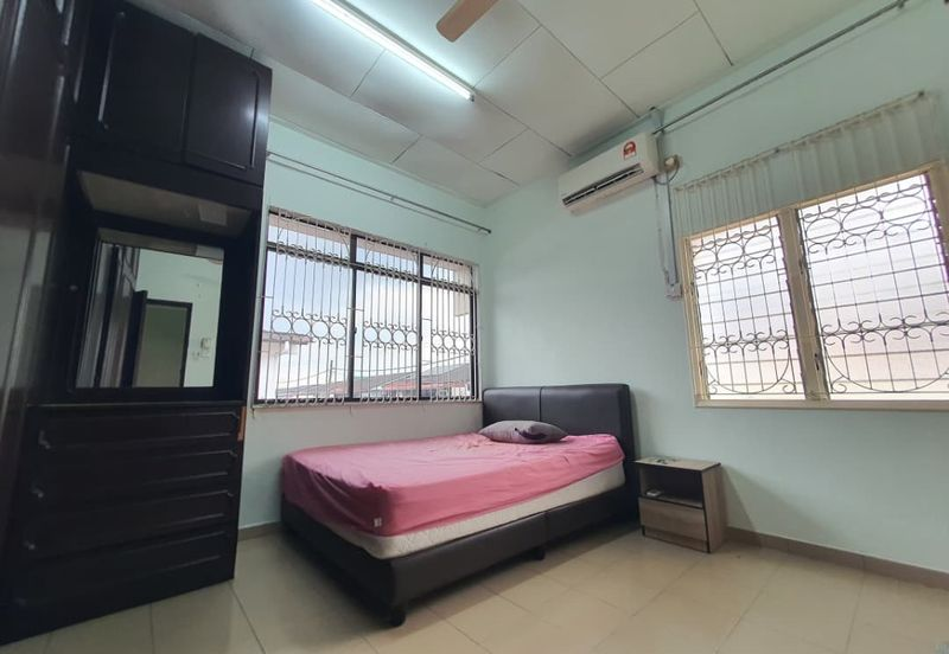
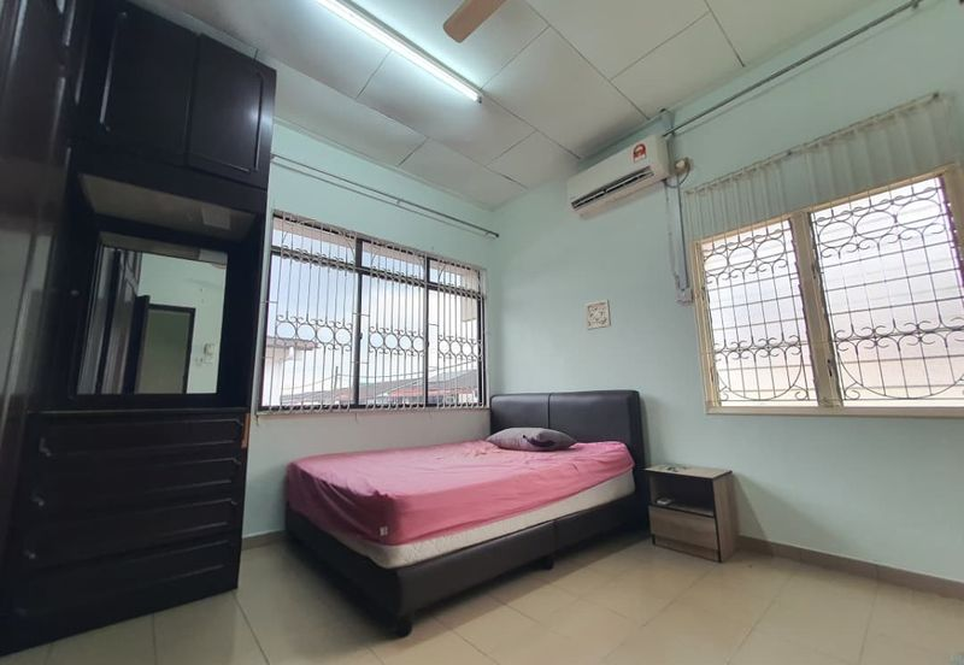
+ wall ornament [583,299,612,331]
